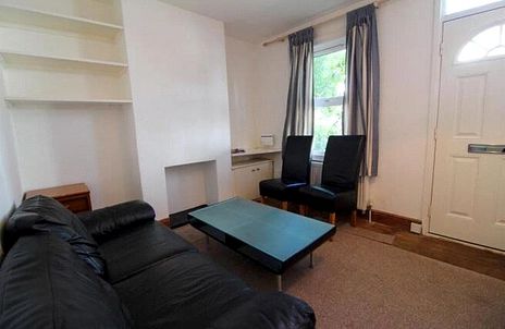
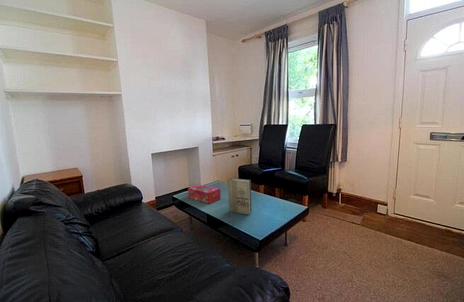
+ tissue box [187,183,222,204]
+ book [227,177,253,215]
